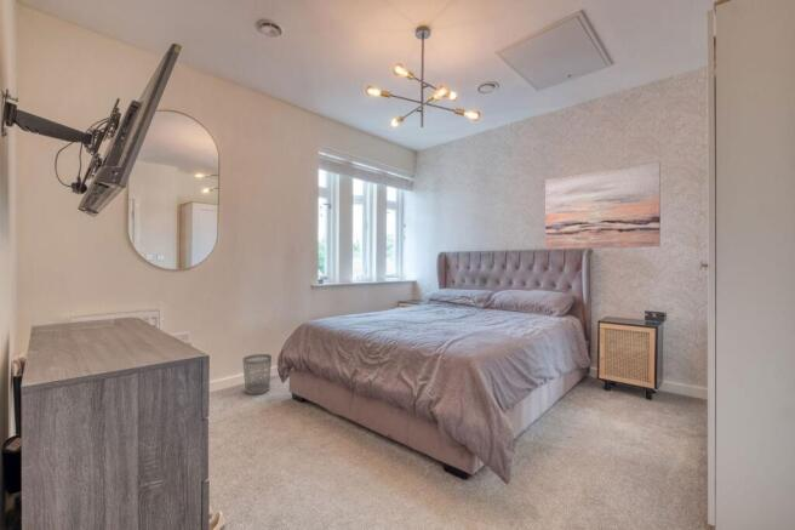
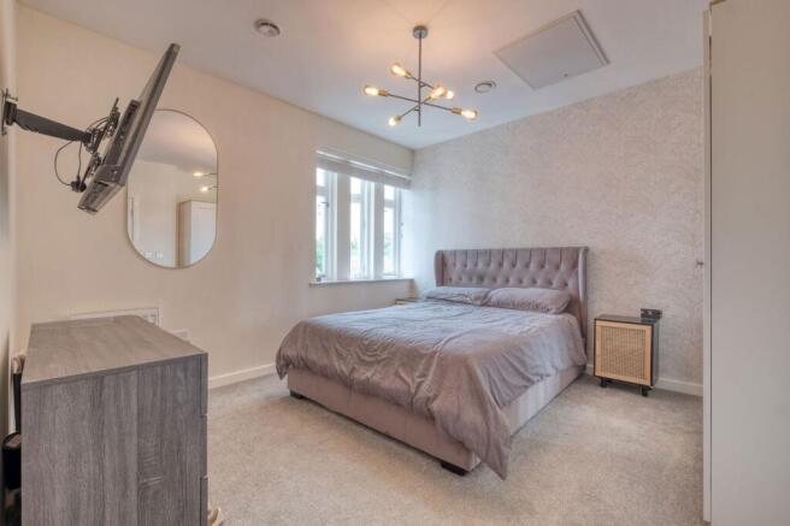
- wastebasket [241,353,273,395]
- wall art [544,161,662,251]
